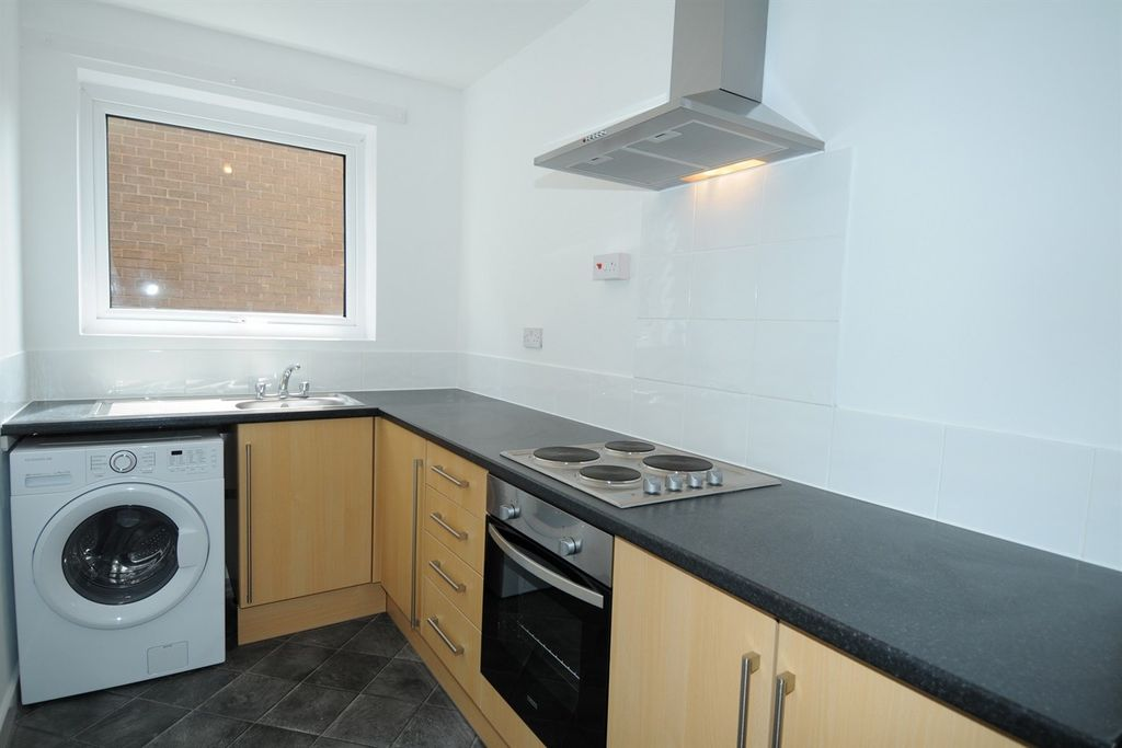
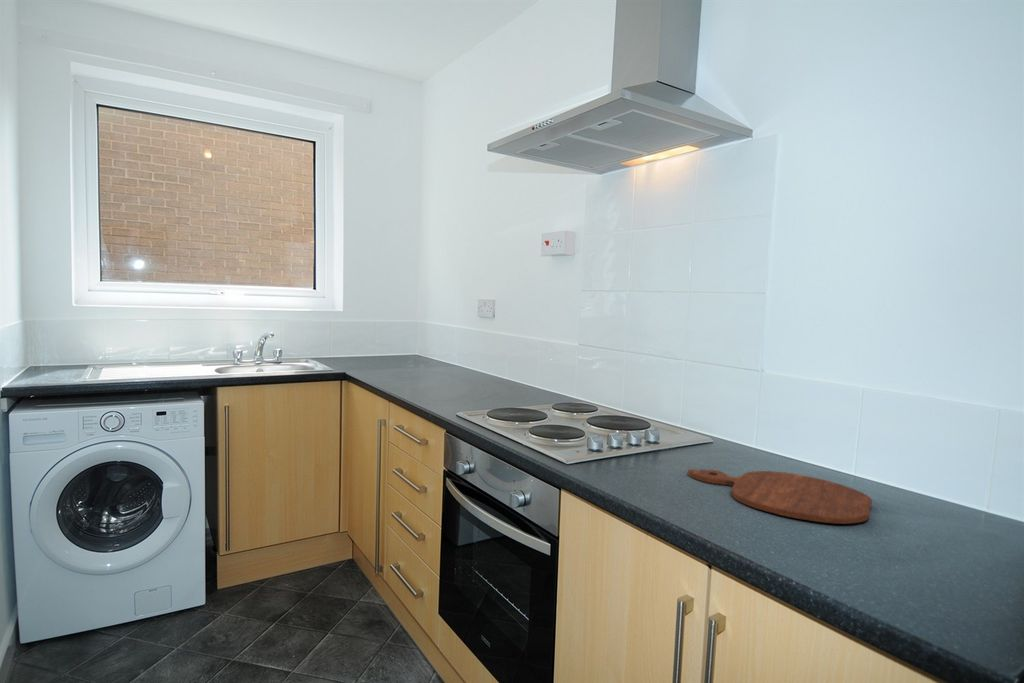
+ cutting board [687,468,873,525]
